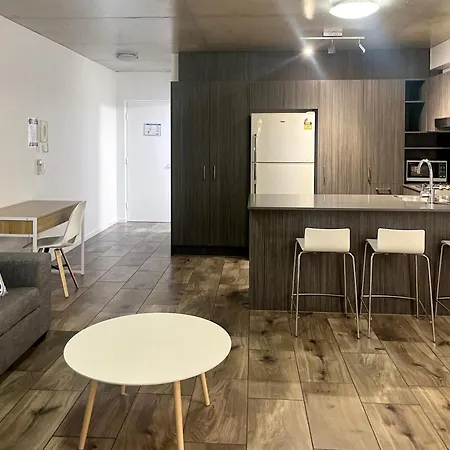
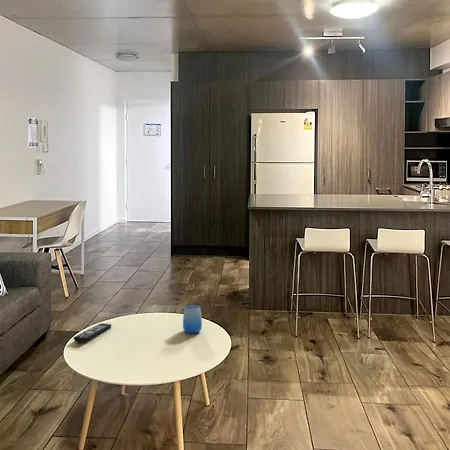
+ cup [182,304,203,334]
+ remote control [73,322,113,343]
